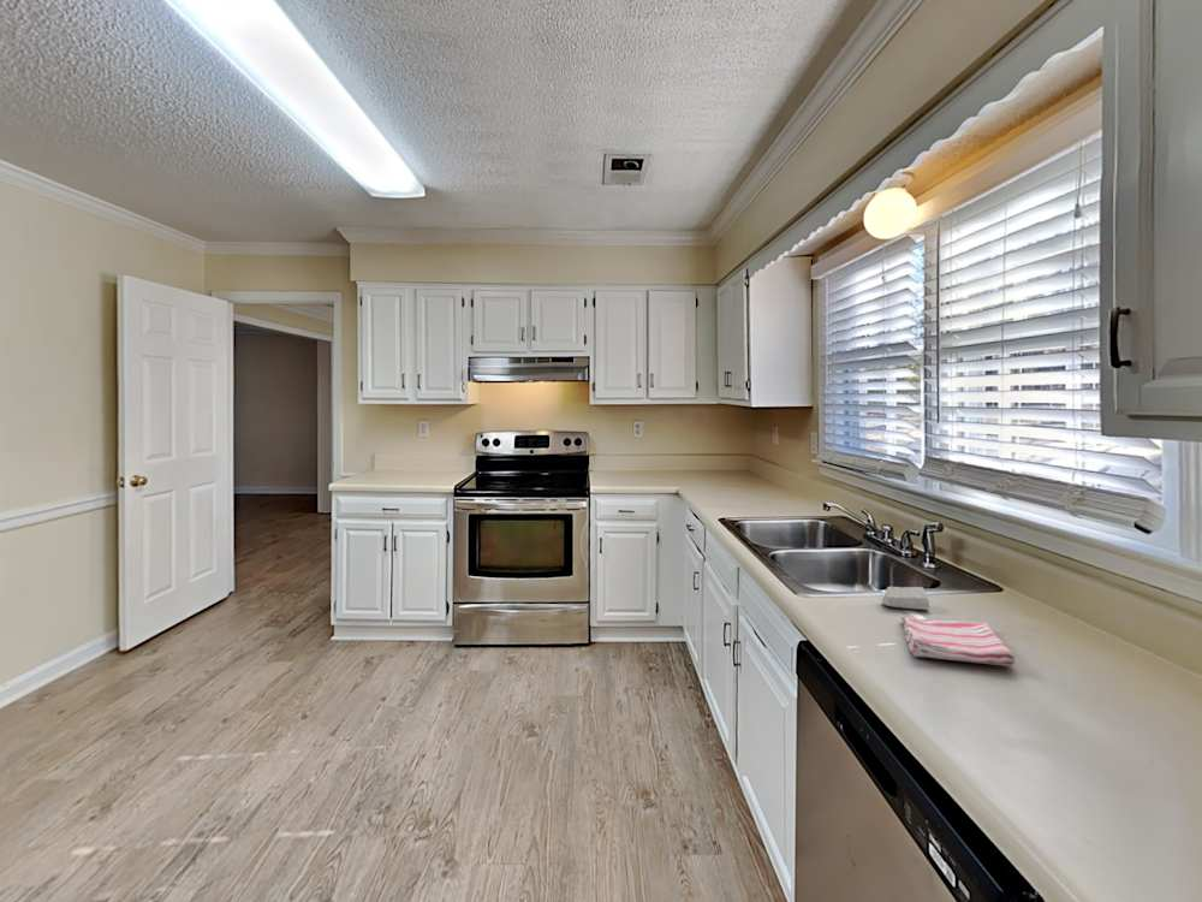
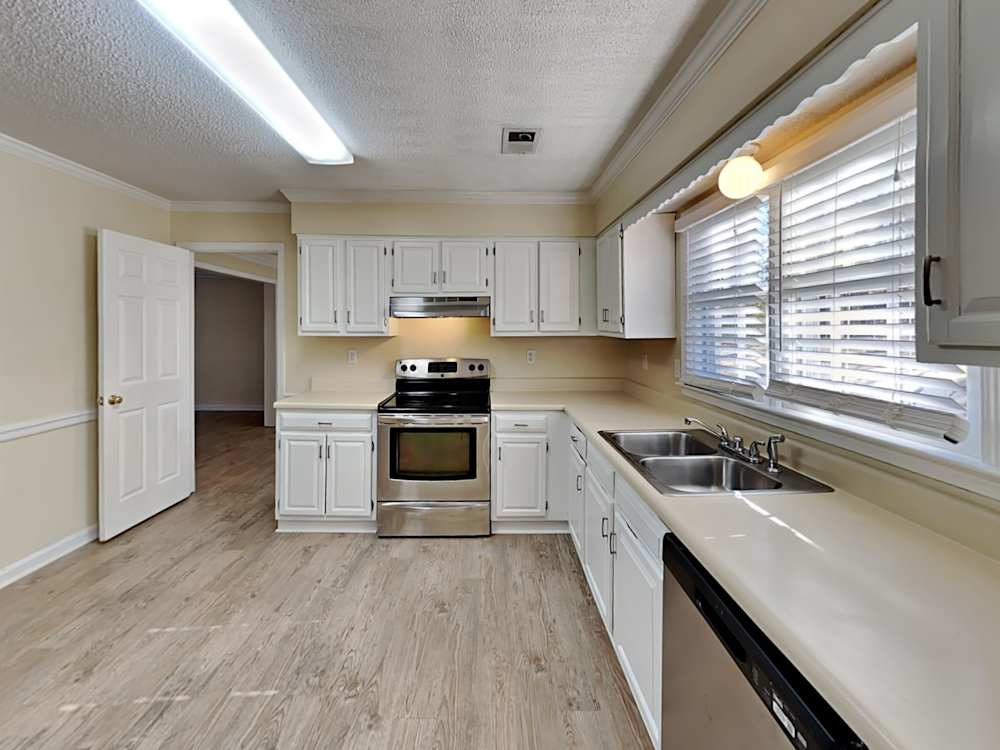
- dish towel [900,616,1017,667]
- soap bar [881,586,930,611]
